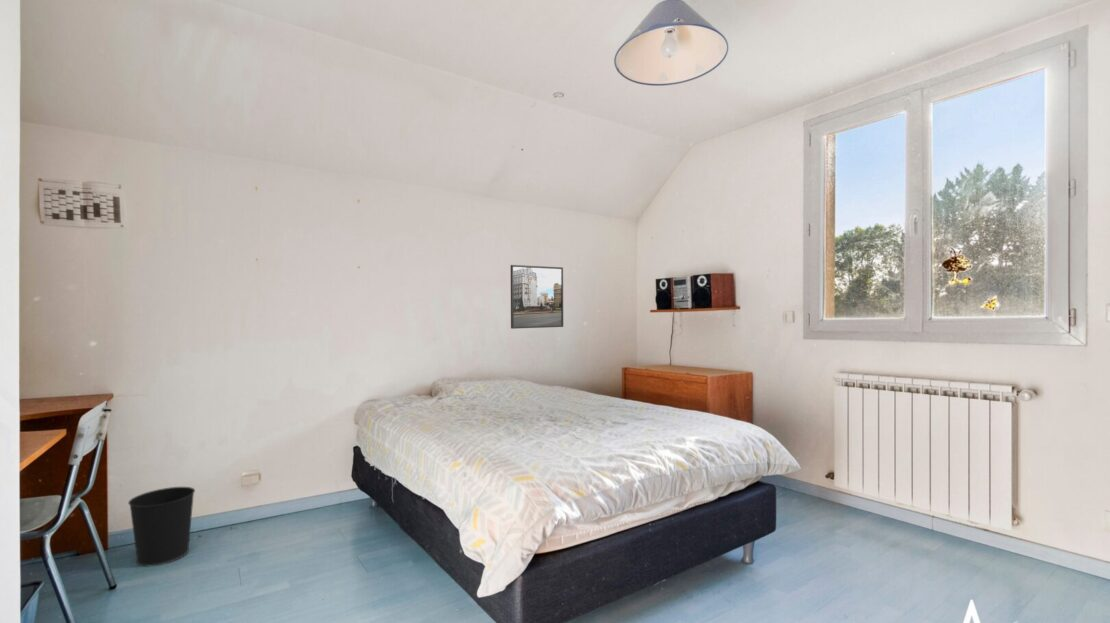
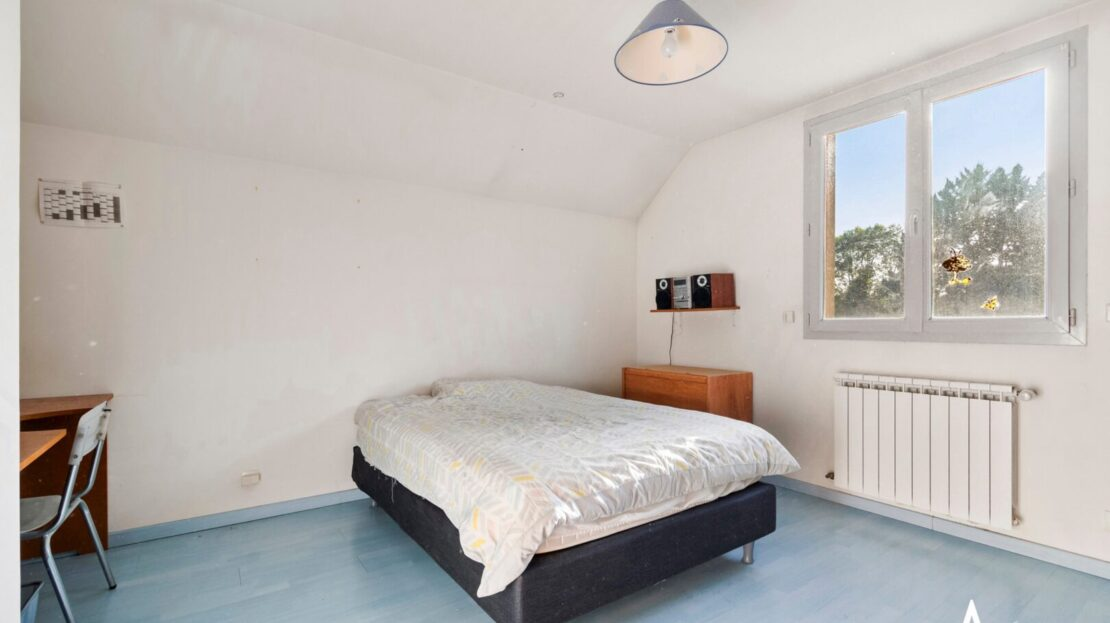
- wastebasket [127,486,196,567]
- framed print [510,264,564,330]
